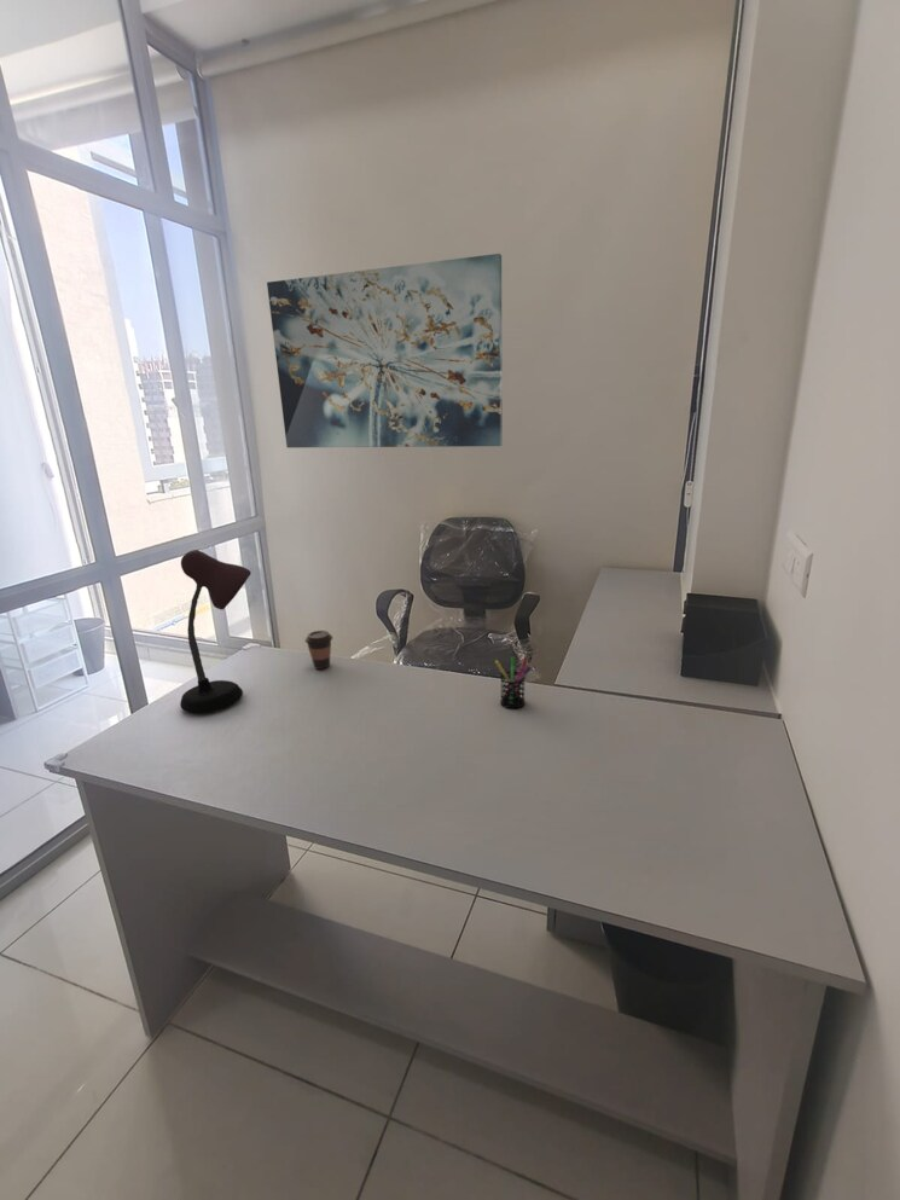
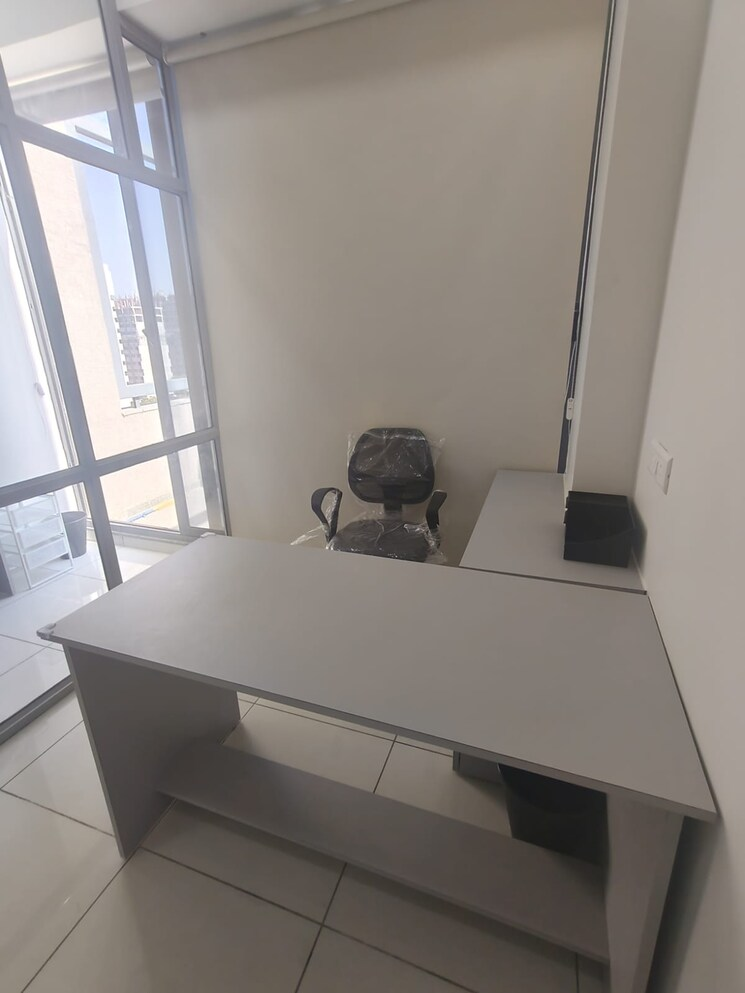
- wall art [266,253,504,448]
- desk lamp [179,549,252,715]
- pen holder [494,655,533,709]
- coffee cup [304,630,333,671]
